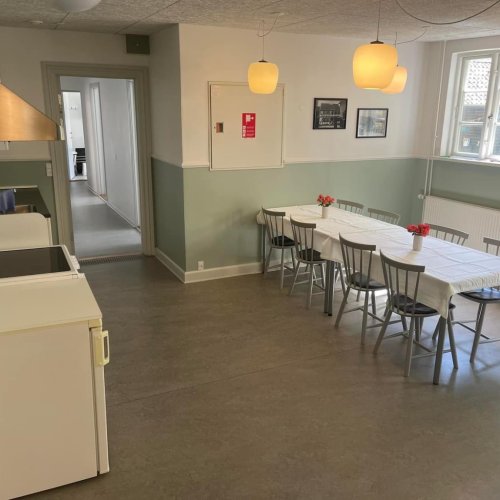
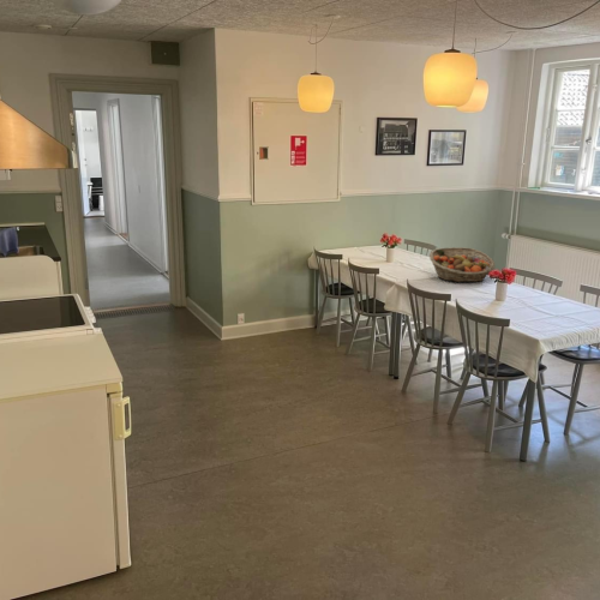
+ fruit basket [428,246,496,283]
